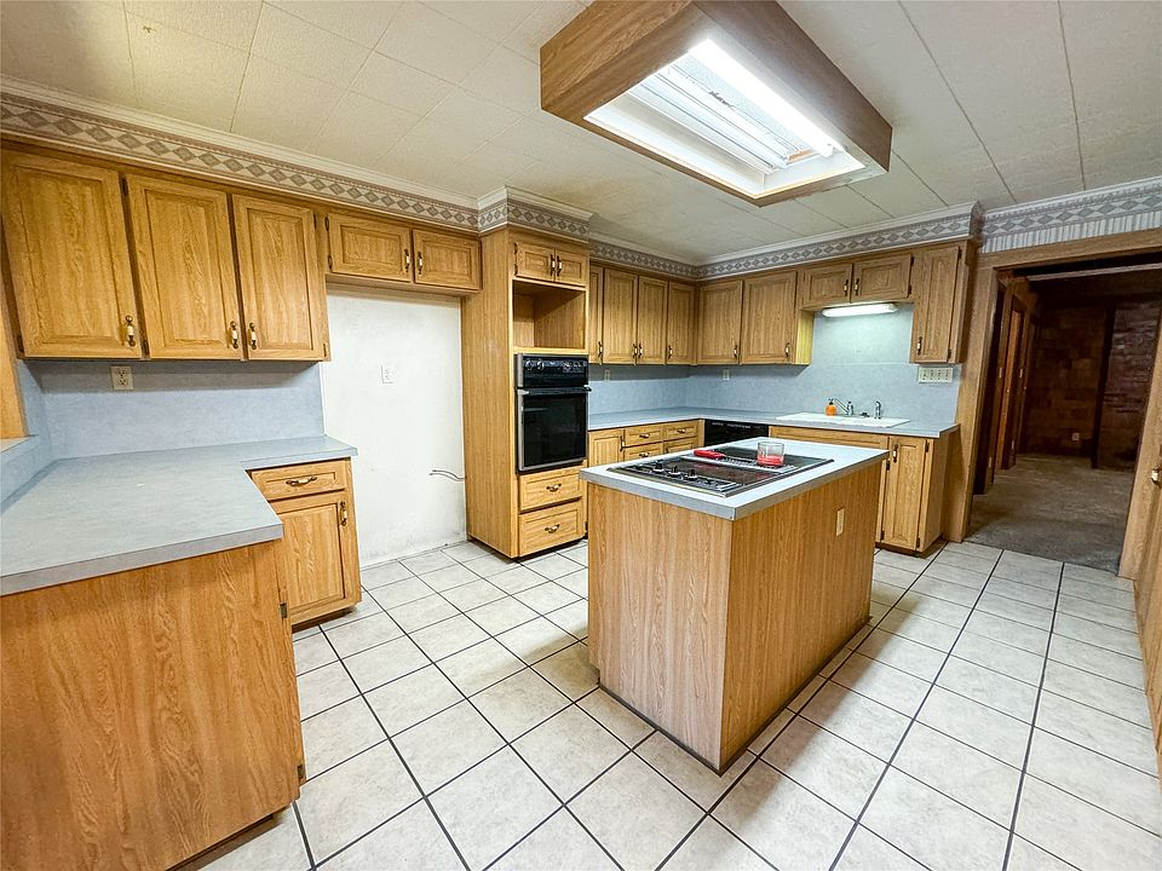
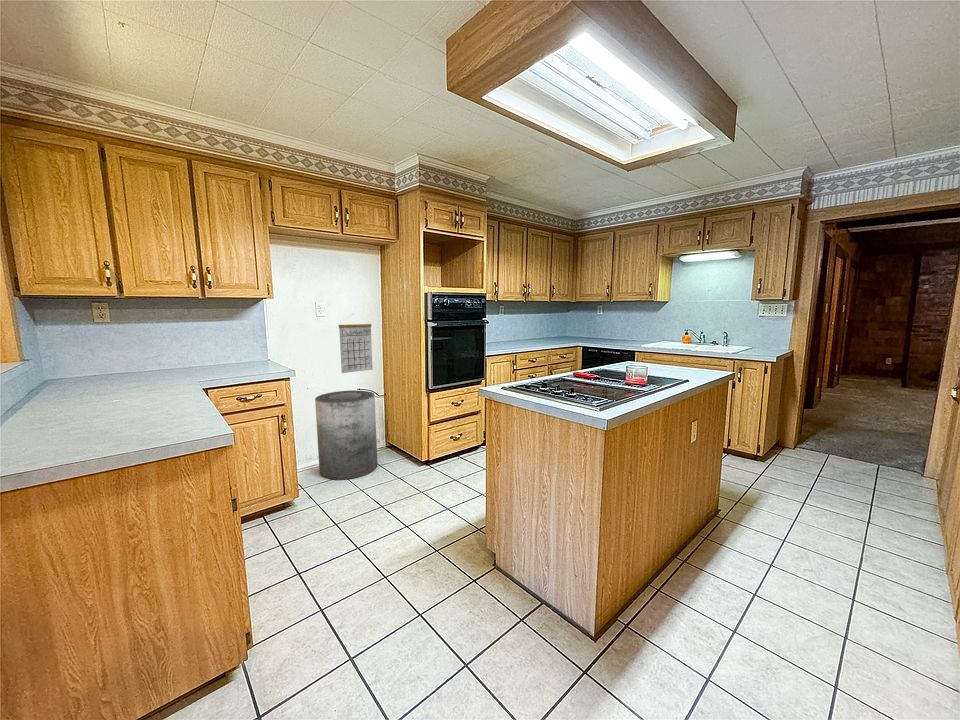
+ trash can [314,389,379,481]
+ calendar [338,313,374,374]
